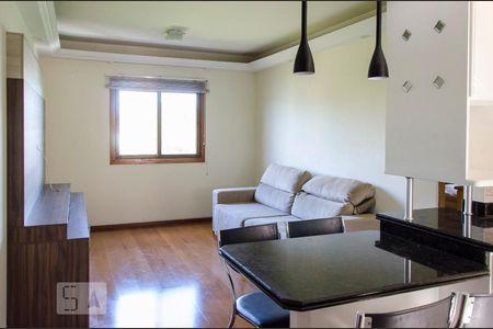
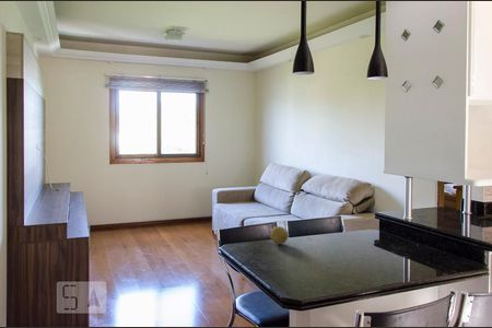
+ fruit [269,225,289,245]
